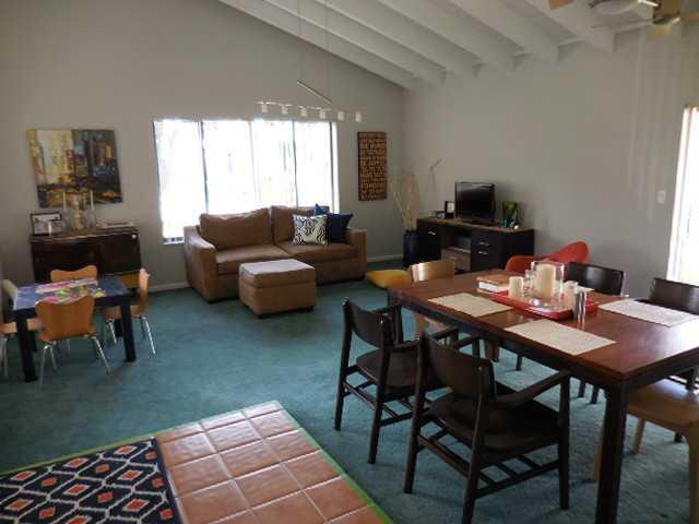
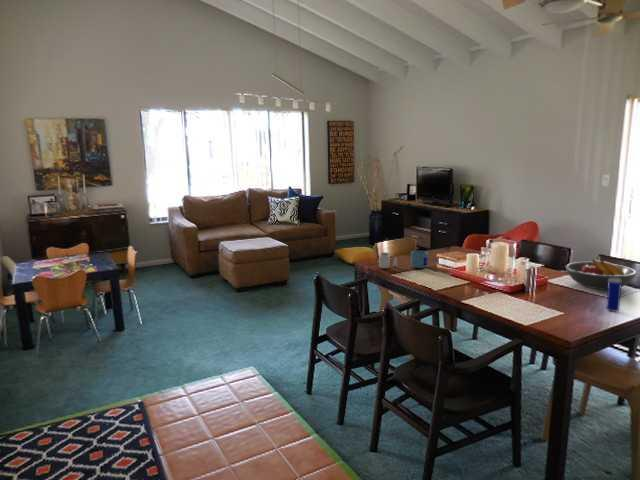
+ beverage can [605,278,622,313]
+ fruit bowl [564,258,638,291]
+ mug [410,250,429,269]
+ candle [378,251,399,269]
